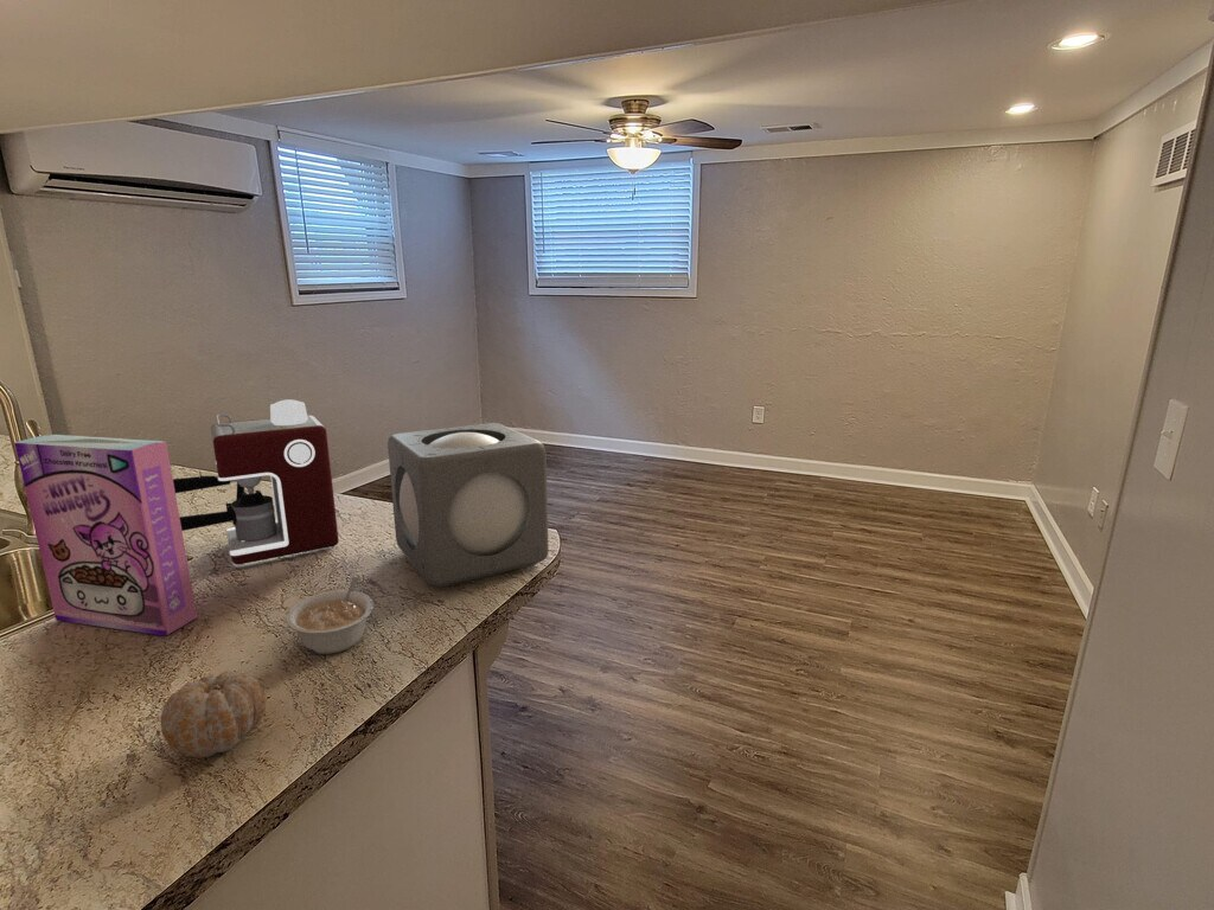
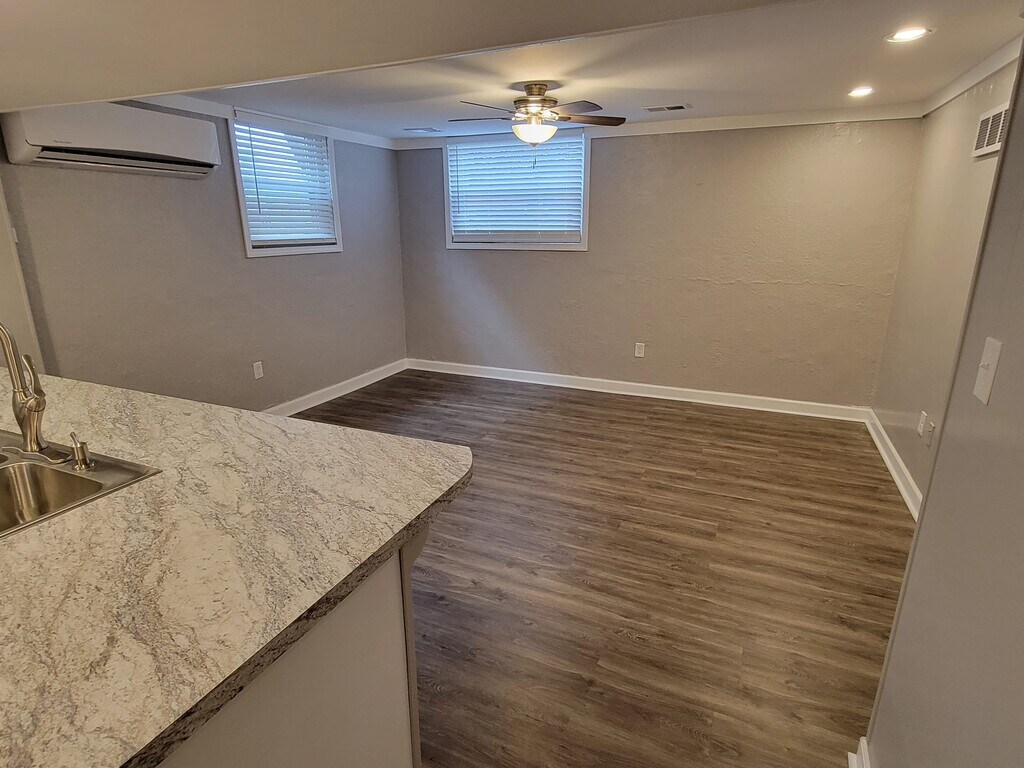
- cereal box [13,434,198,637]
- speaker [386,422,550,589]
- fruit [160,669,268,760]
- coffee maker [173,398,340,566]
- legume [286,576,375,655]
